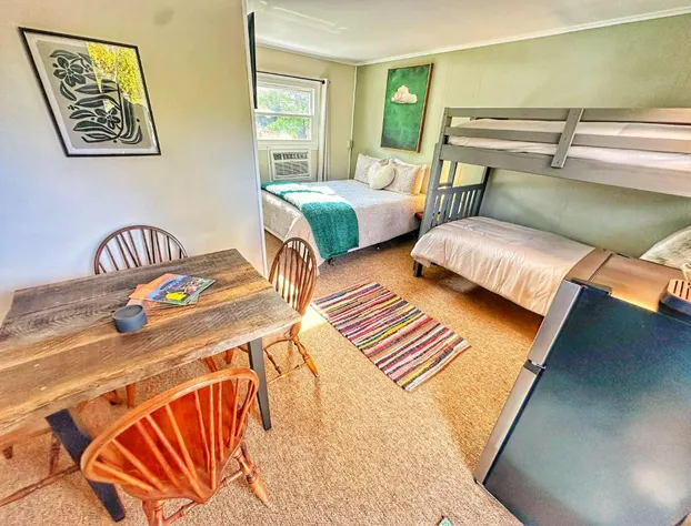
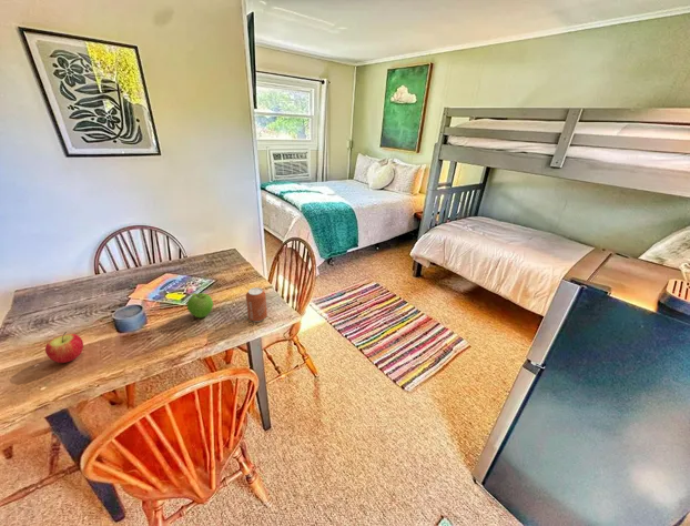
+ apple [44,331,84,364]
+ can [245,286,268,323]
+ fruit [186,292,214,318]
